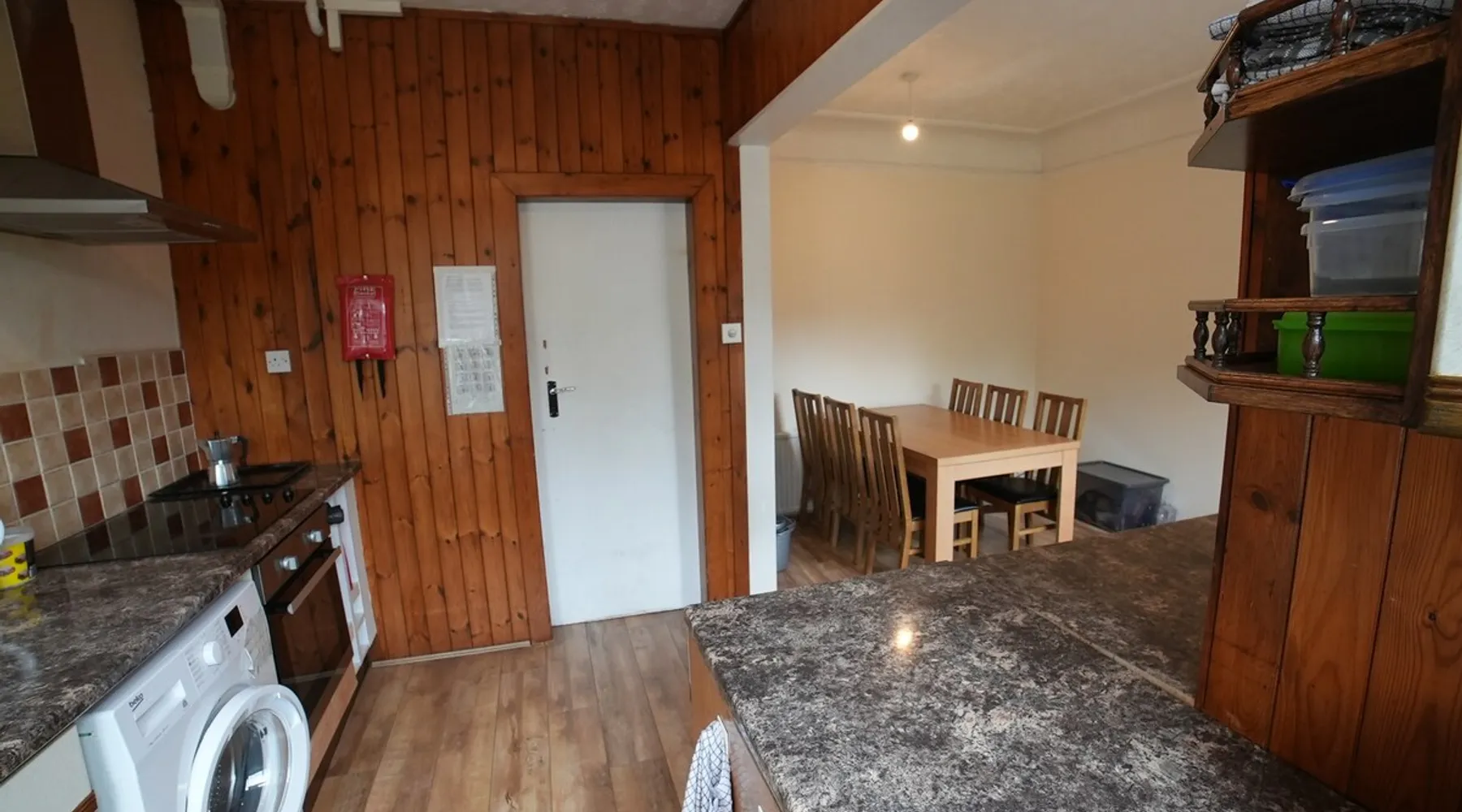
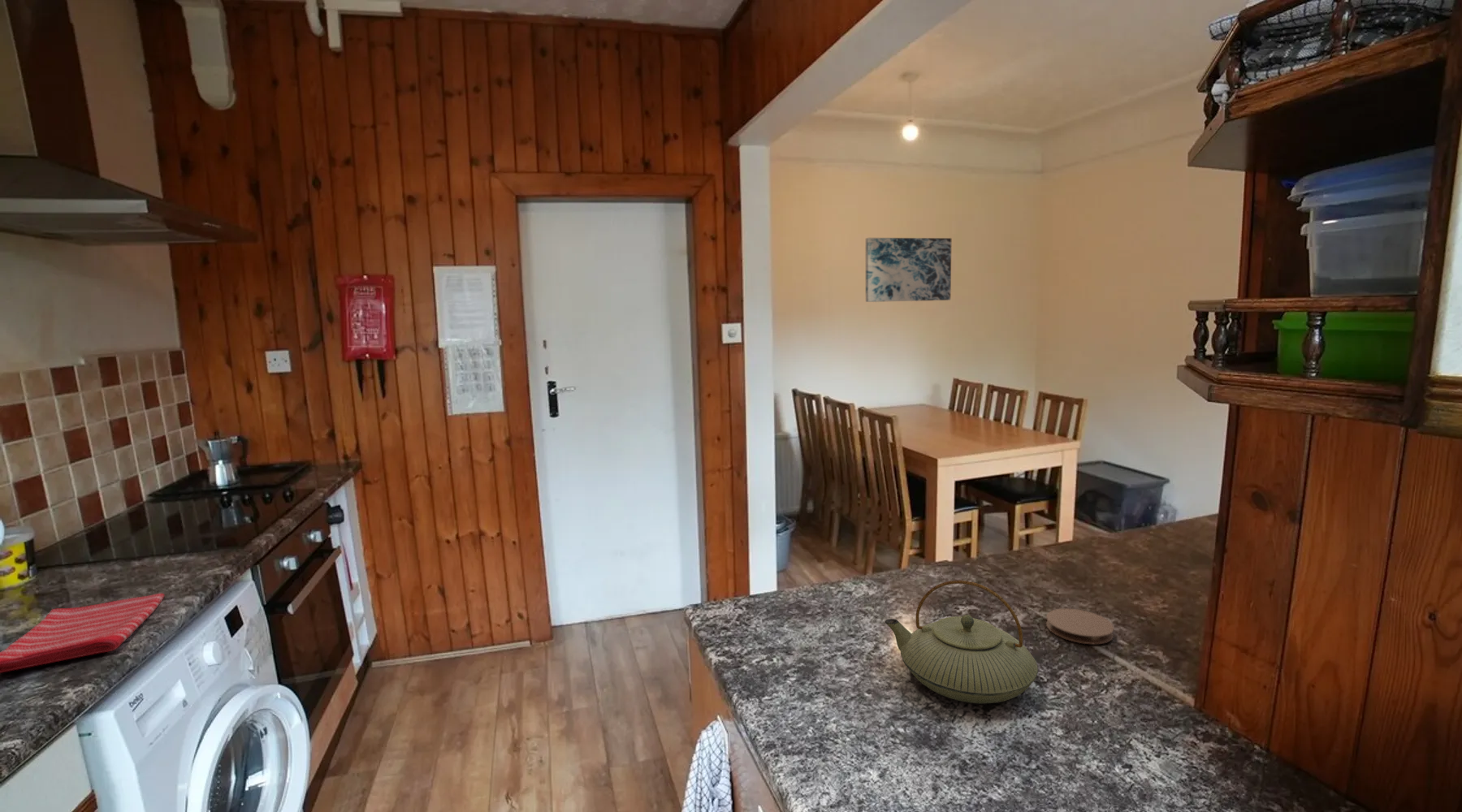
+ dish towel [0,593,166,674]
+ wall art [865,237,952,303]
+ coaster [1045,607,1115,645]
+ teapot [885,580,1039,705]
